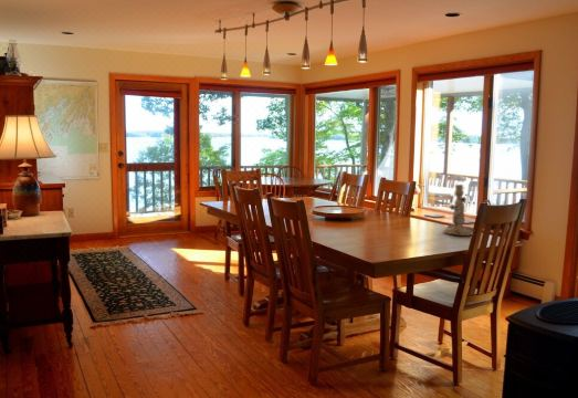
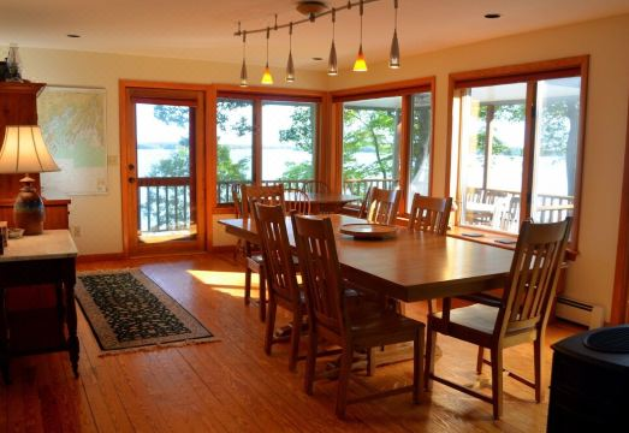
- candlestick [442,184,474,237]
